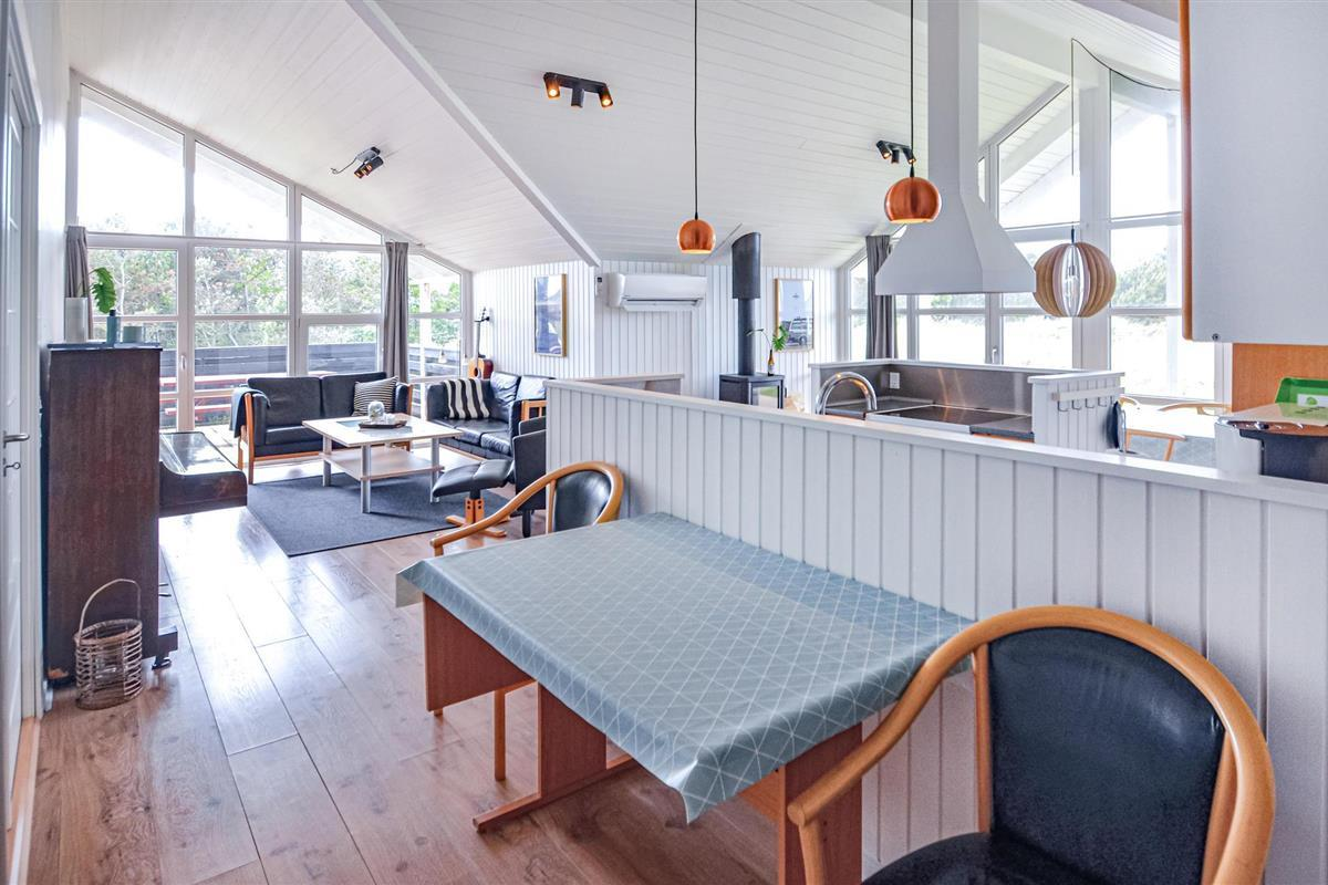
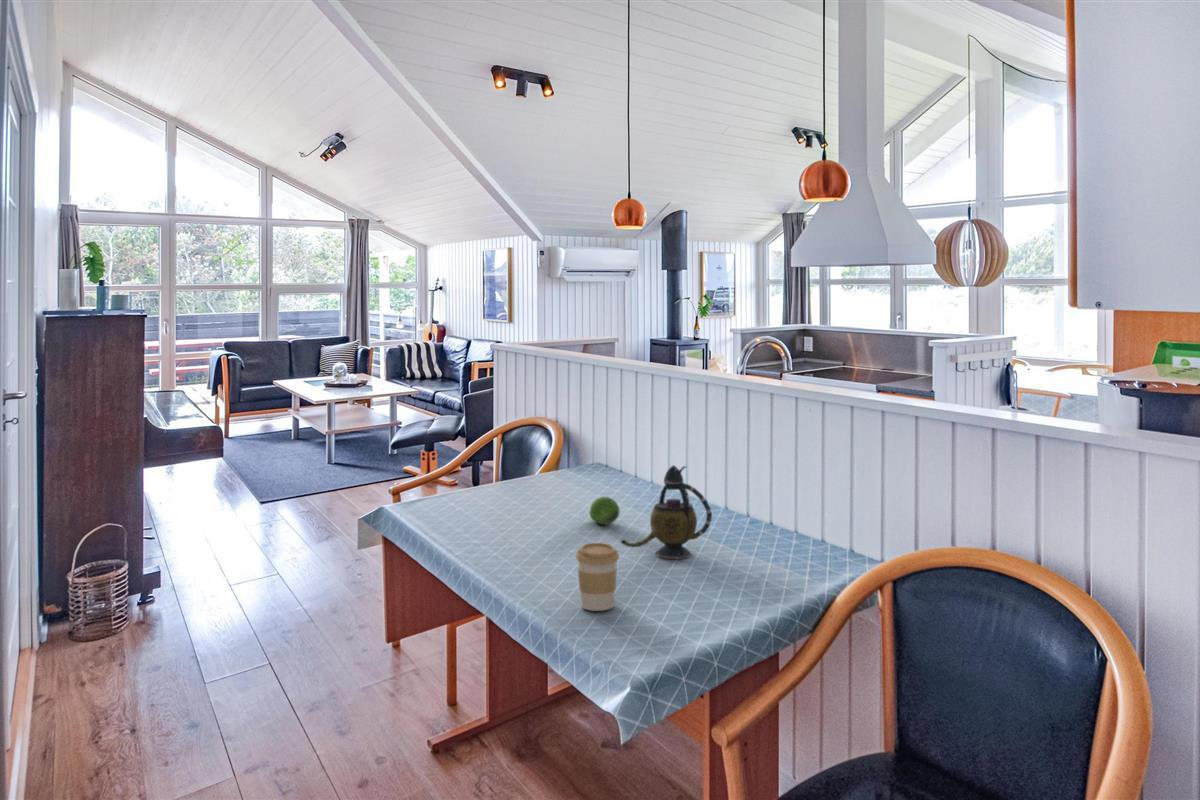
+ coffee cup [575,542,620,612]
+ teapot [620,464,713,560]
+ fruit [588,496,621,526]
